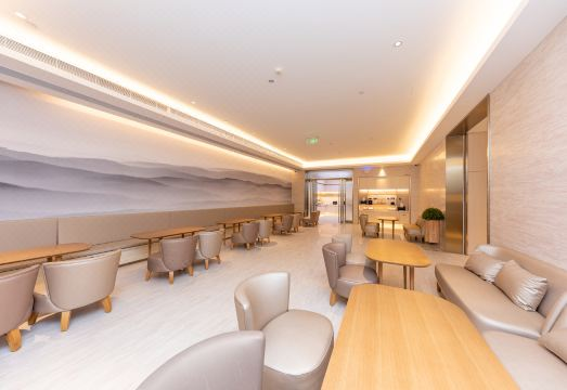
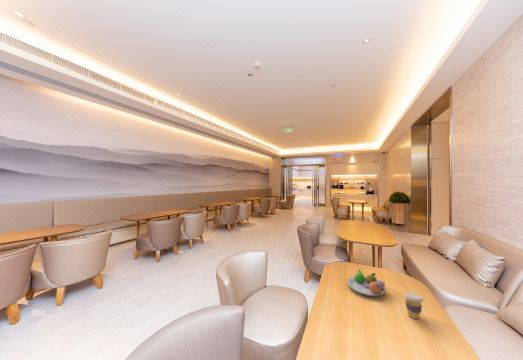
+ coffee cup [403,291,424,320]
+ fruit bowl [346,269,386,297]
